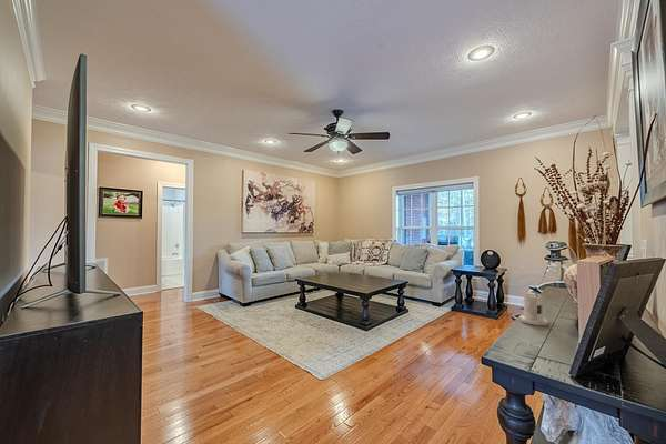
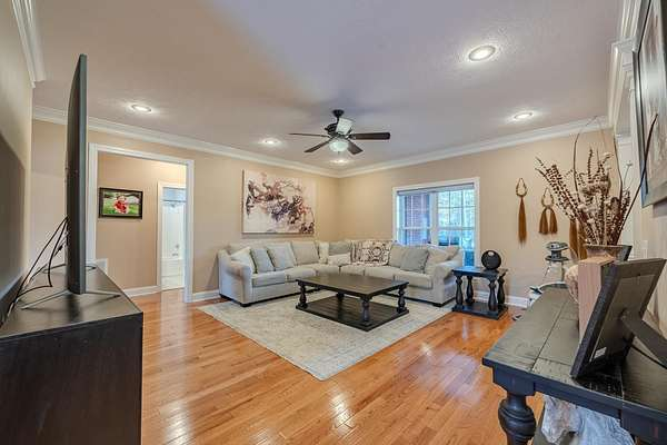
- candle [518,291,549,326]
